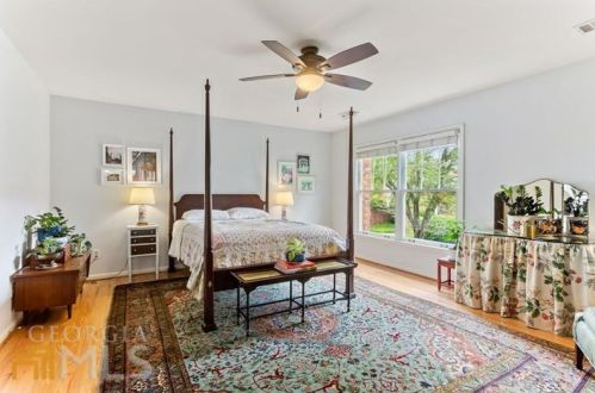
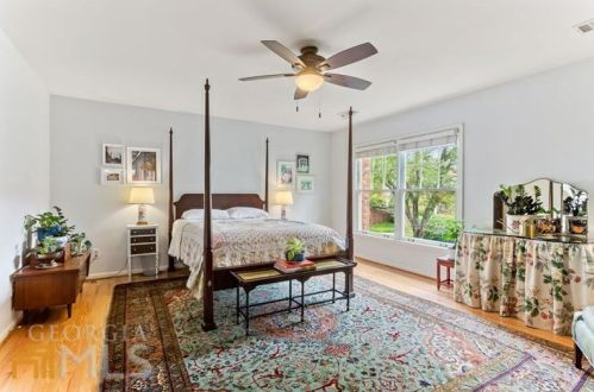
+ wastebasket [139,252,162,277]
